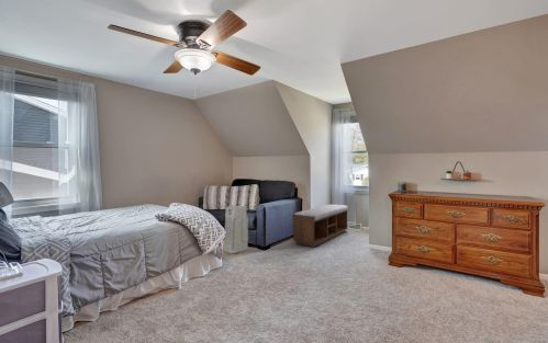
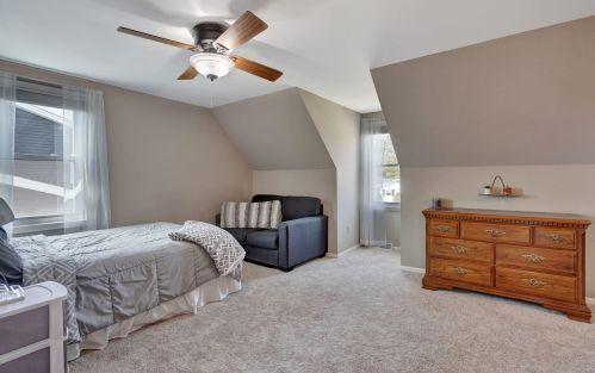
- air purifier [223,205,249,254]
- bench [291,204,349,248]
